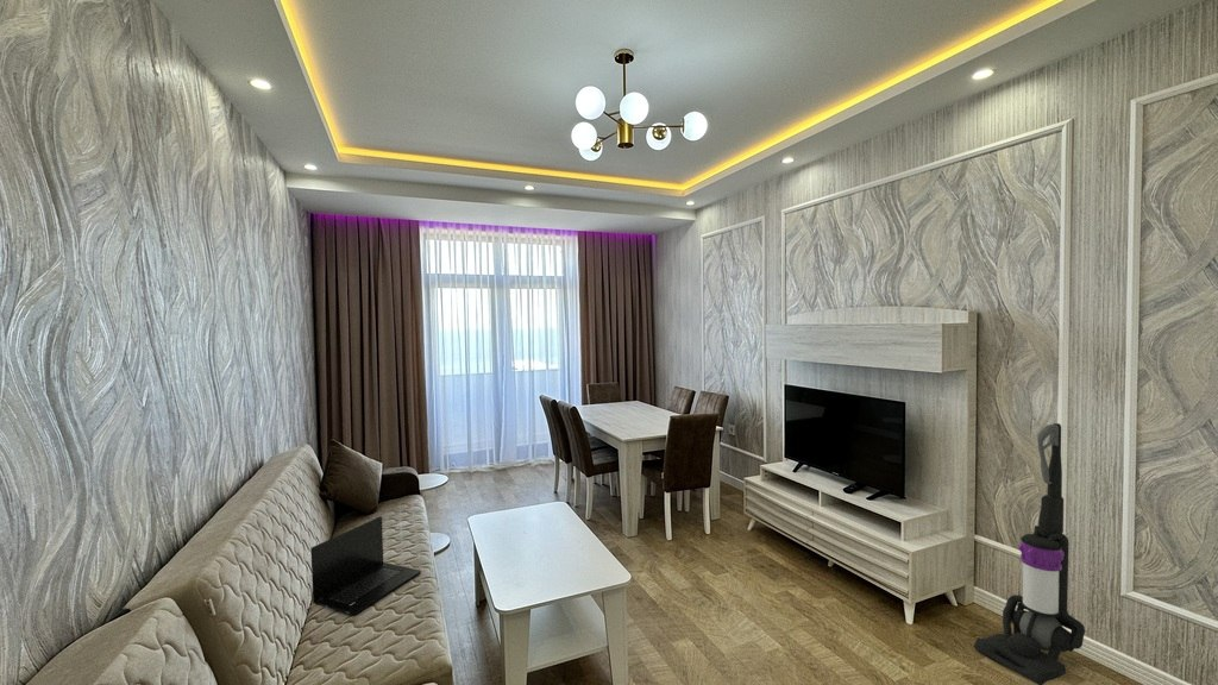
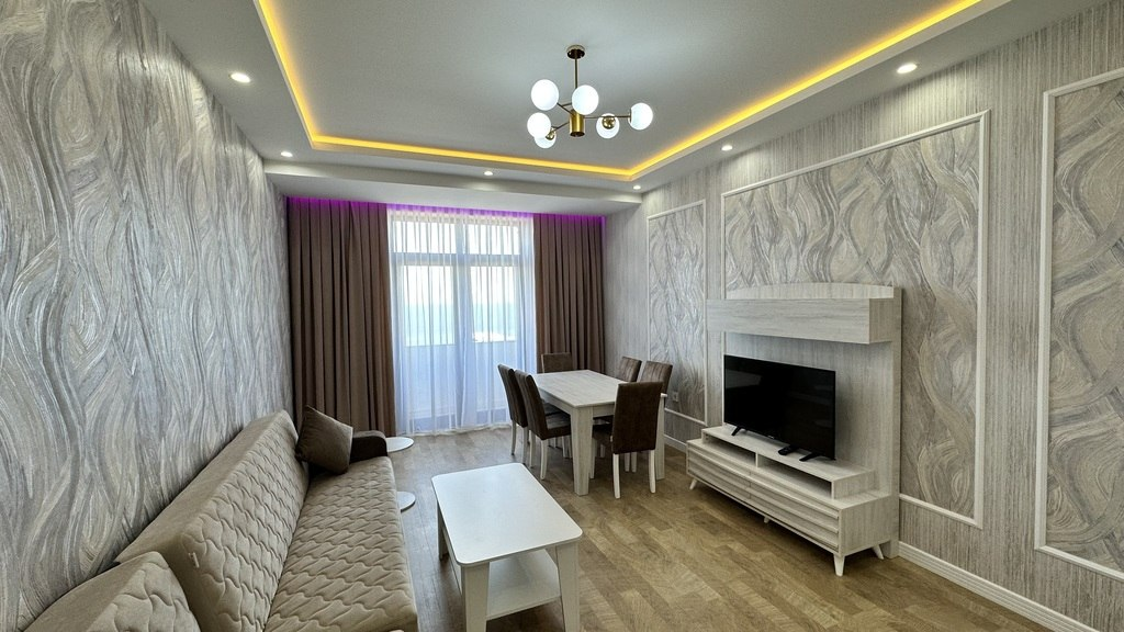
- laptop [310,515,422,616]
- vacuum cleaner [973,422,1086,685]
